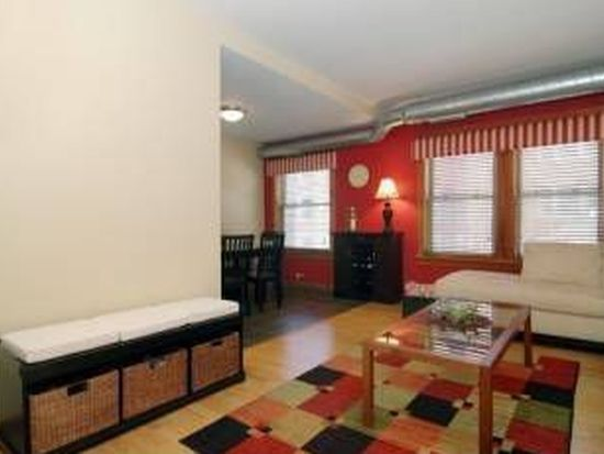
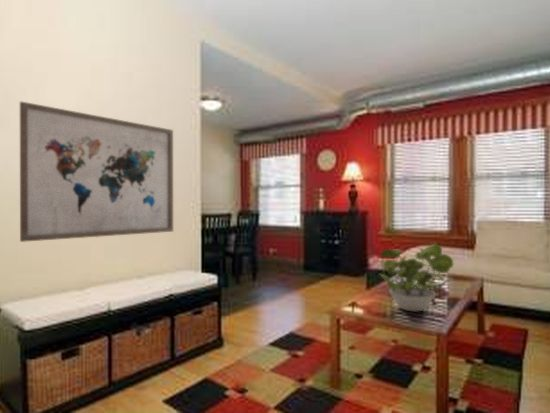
+ wall art [19,101,174,243]
+ potted plant [379,243,454,313]
